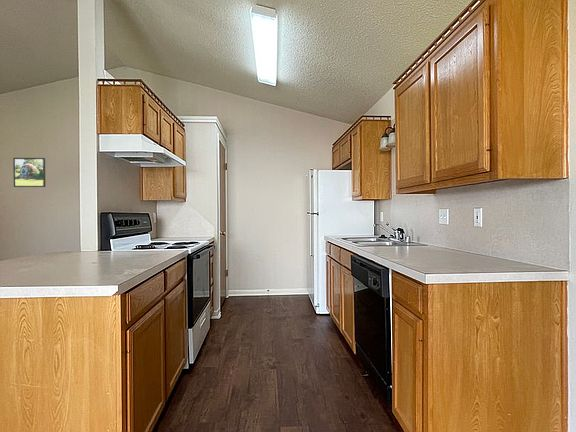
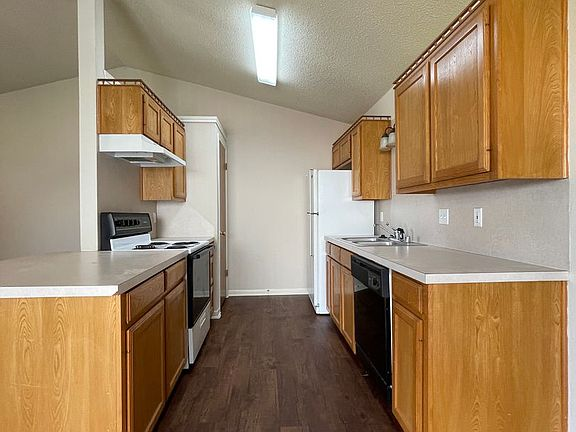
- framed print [12,157,47,188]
